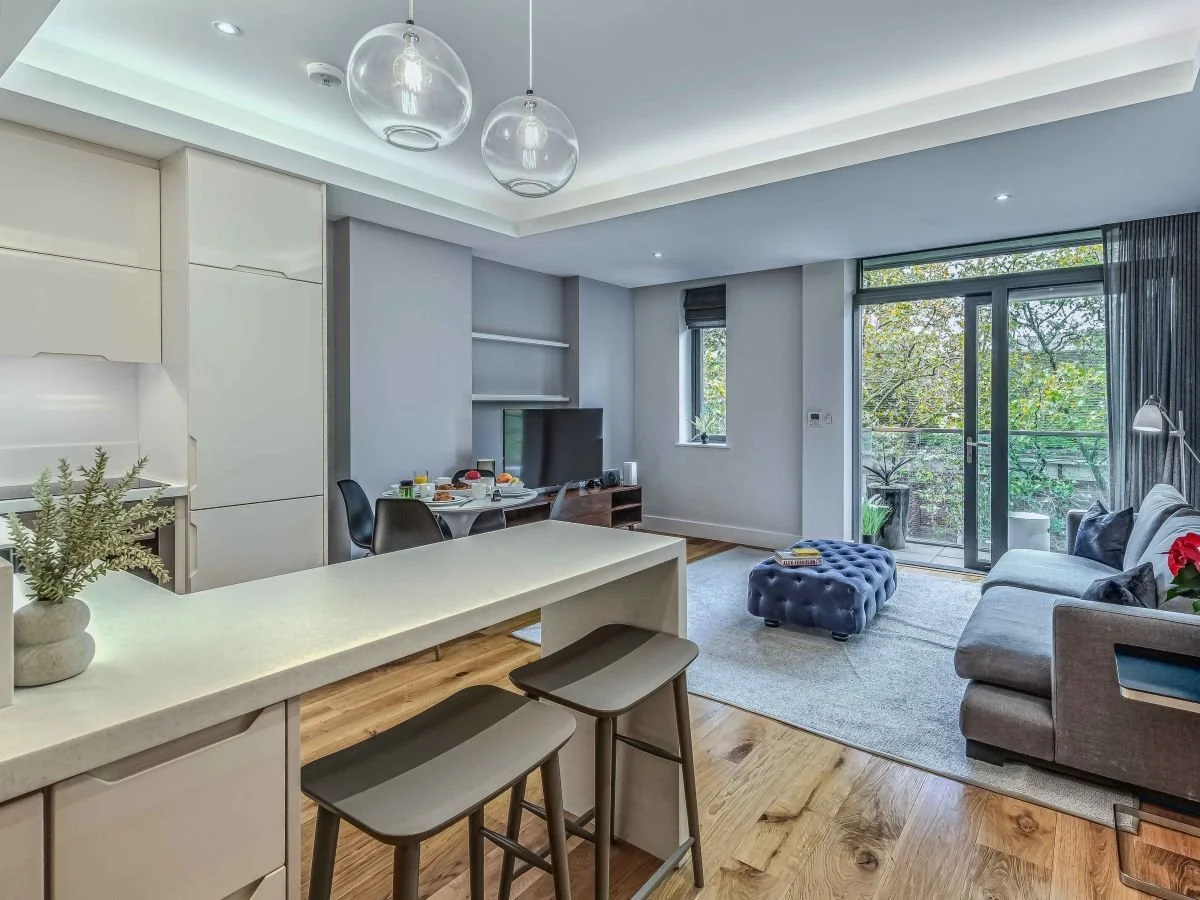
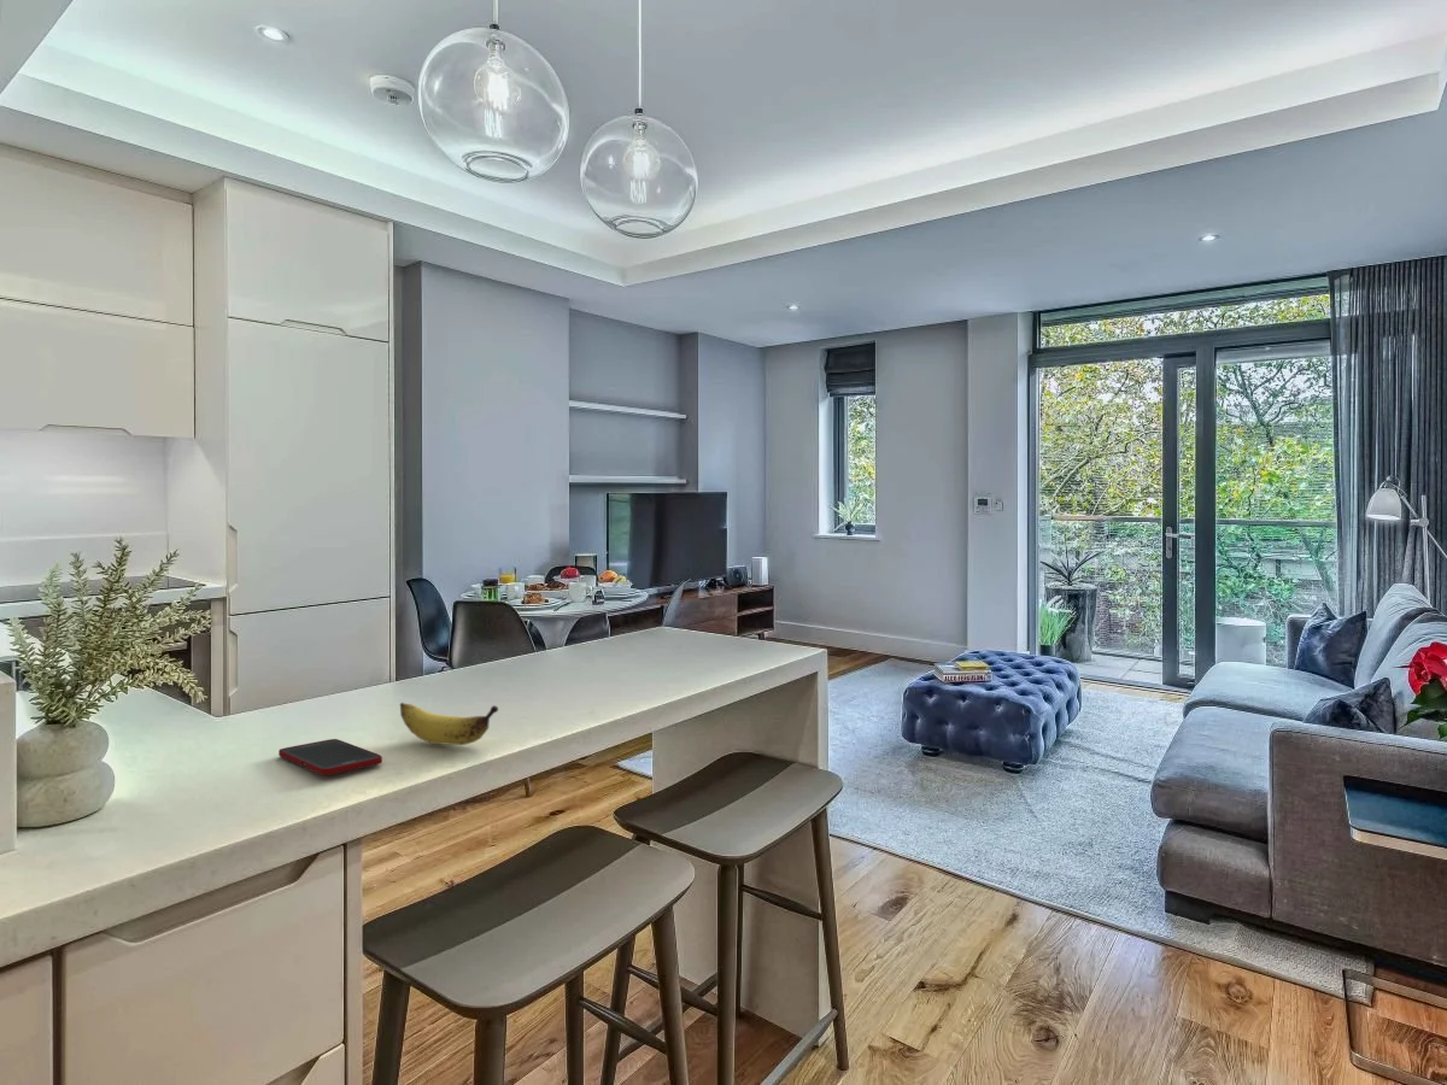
+ cell phone [277,738,383,776]
+ banana [399,702,499,746]
